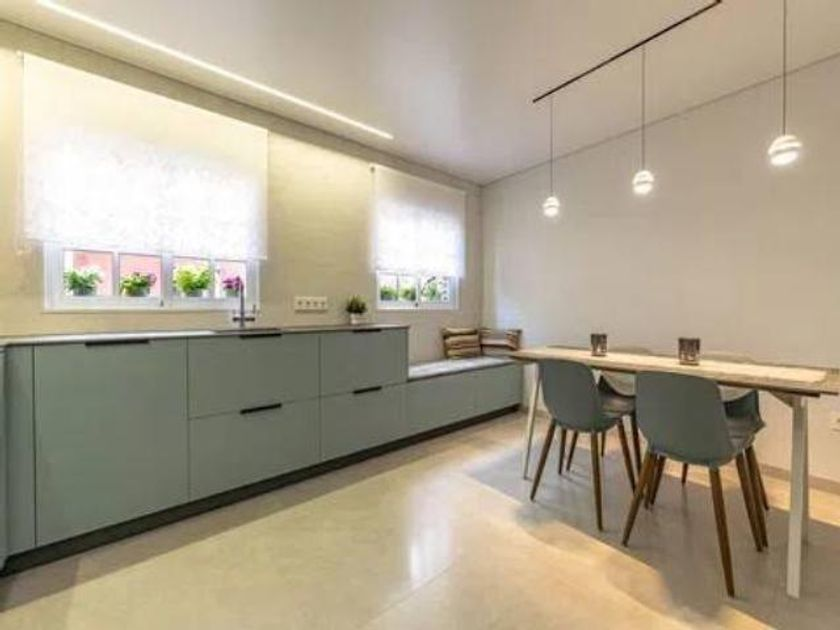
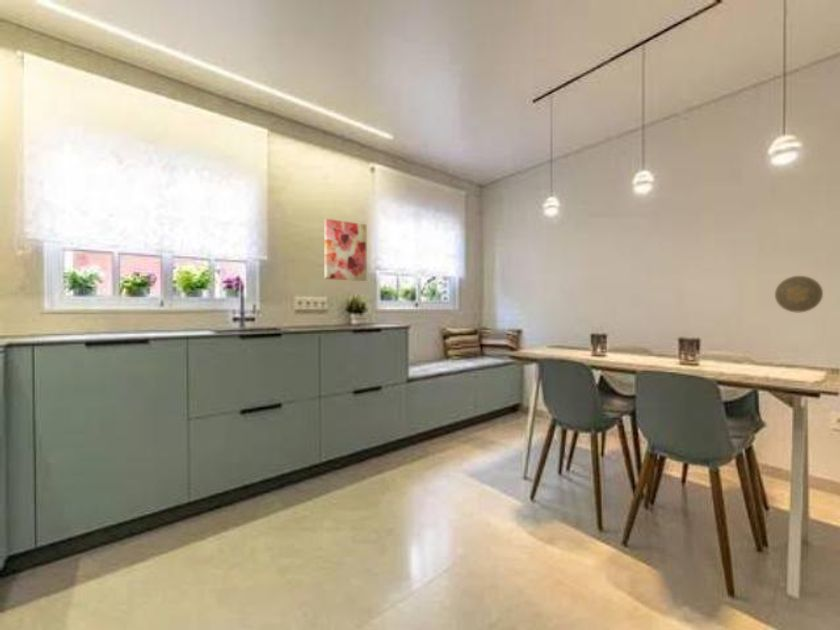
+ decorative plate [774,275,824,313]
+ wall art [324,218,367,282]
